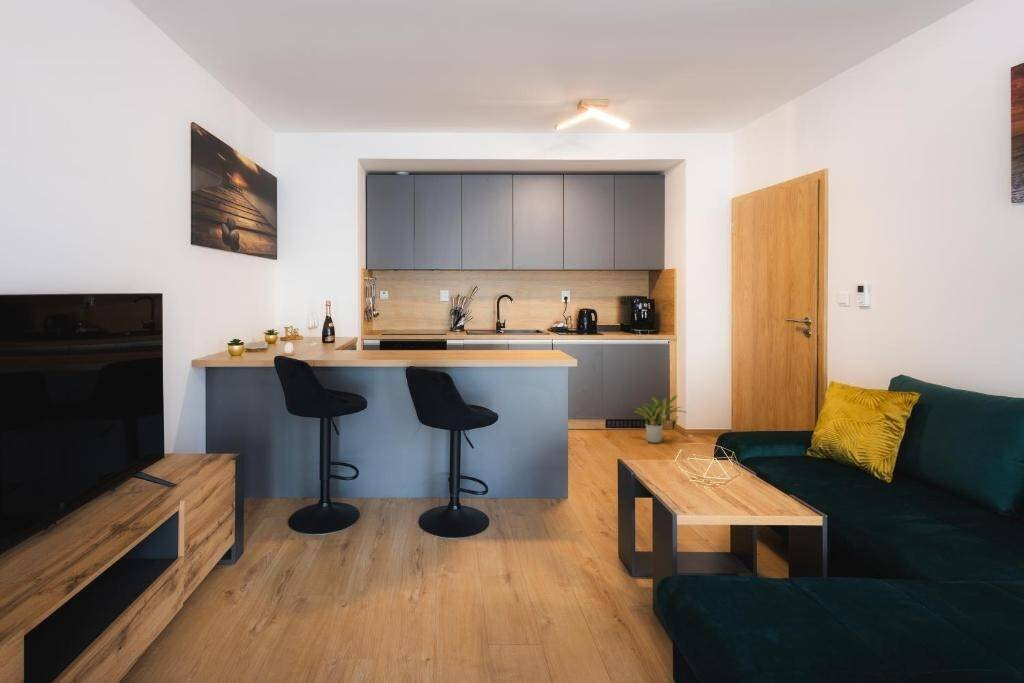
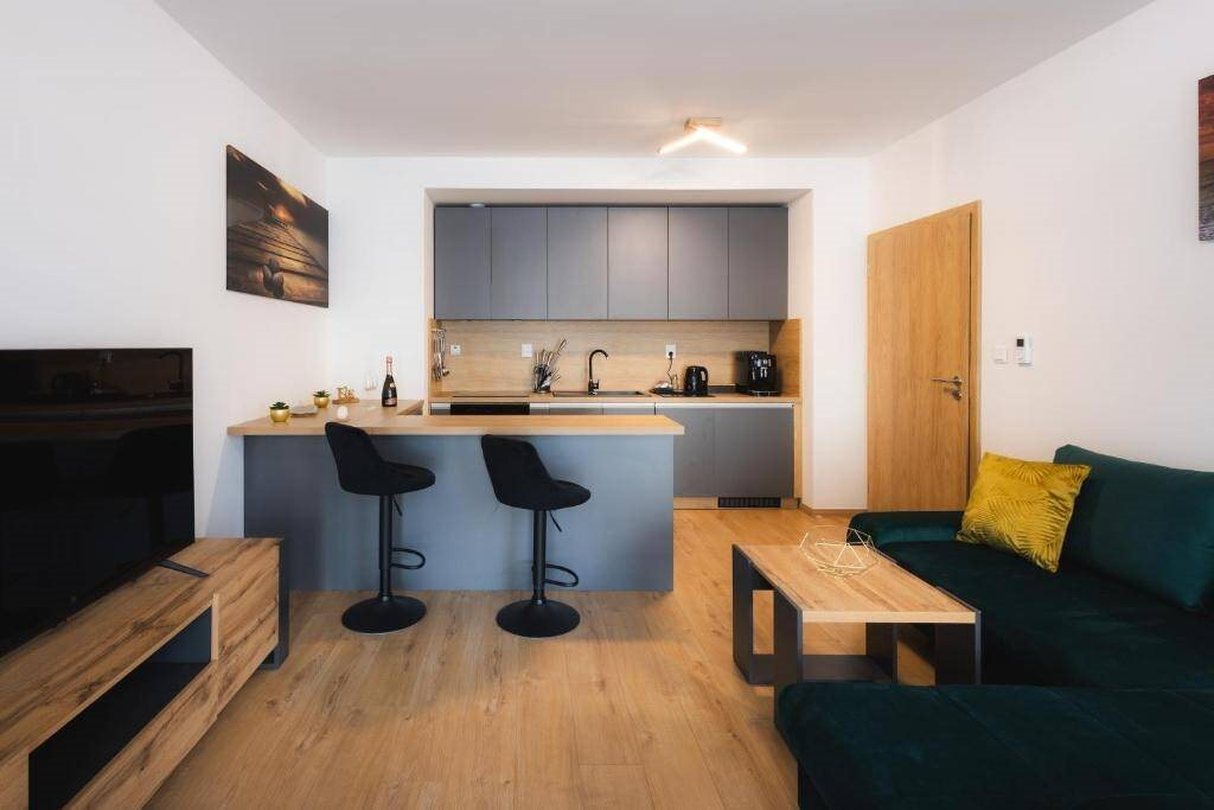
- potted plant [628,394,687,444]
